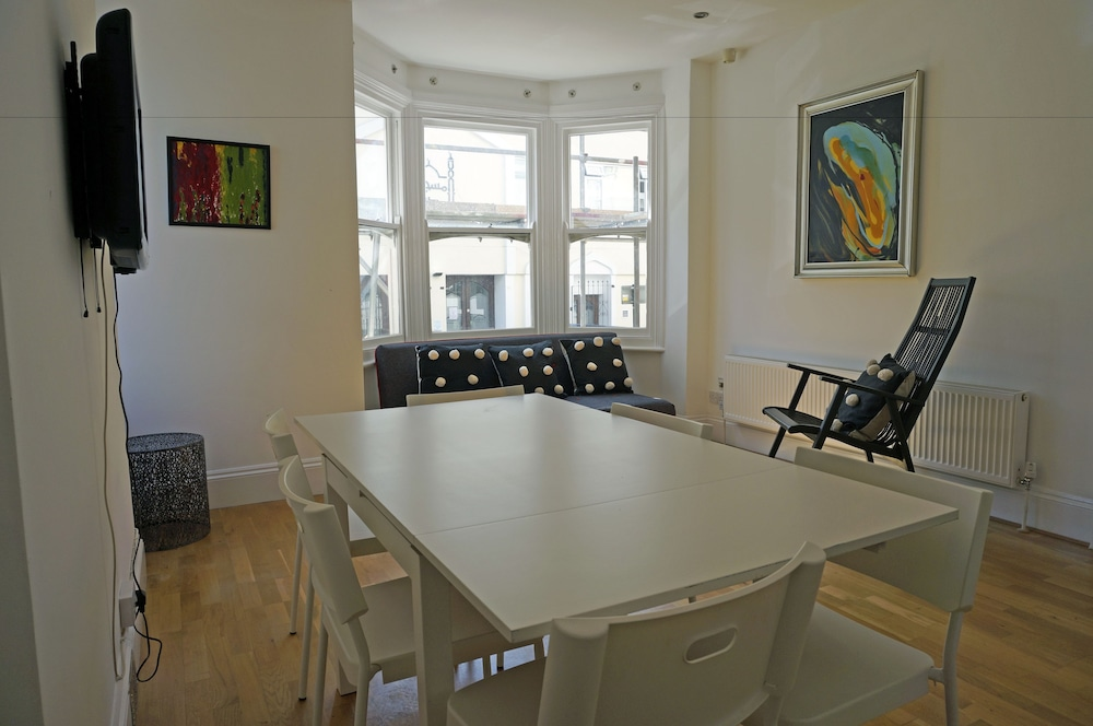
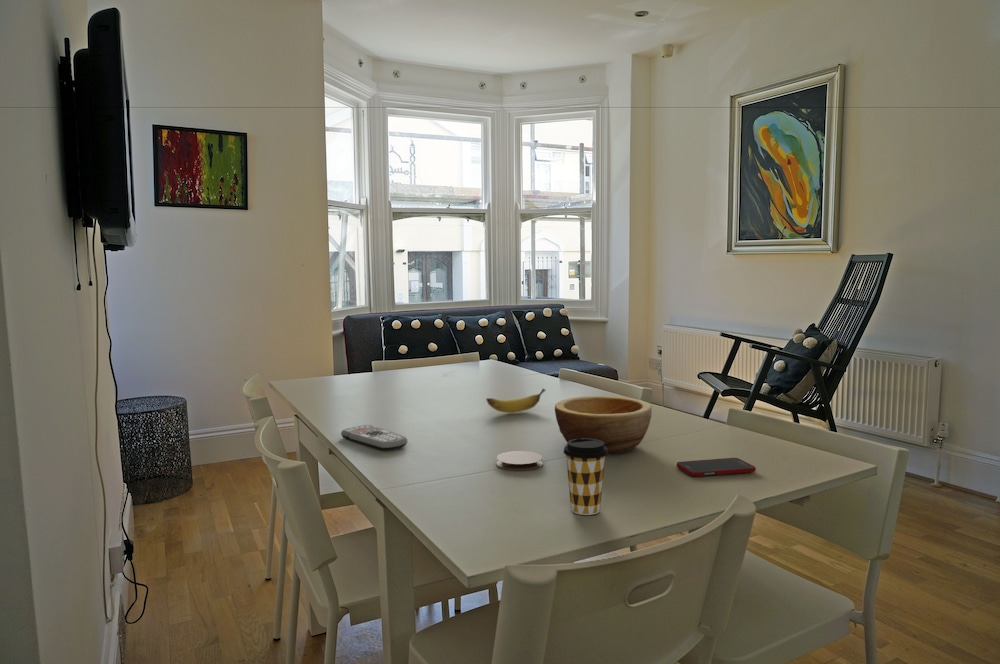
+ bowl [554,395,653,454]
+ coffee cup [562,438,609,516]
+ banana [485,388,546,414]
+ coaster [495,450,544,471]
+ cell phone [676,457,757,477]
+ remote control [340,424,408,451]
